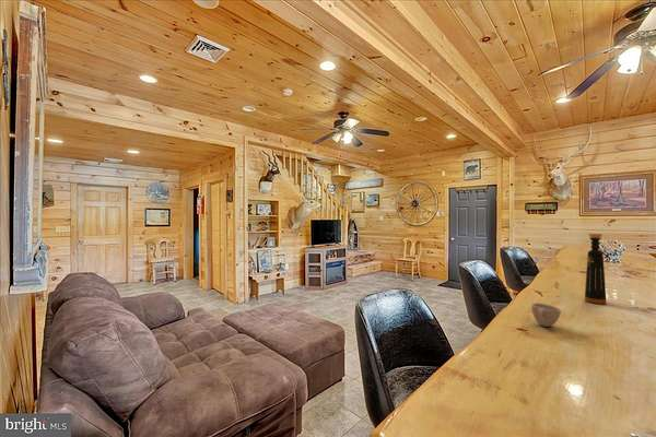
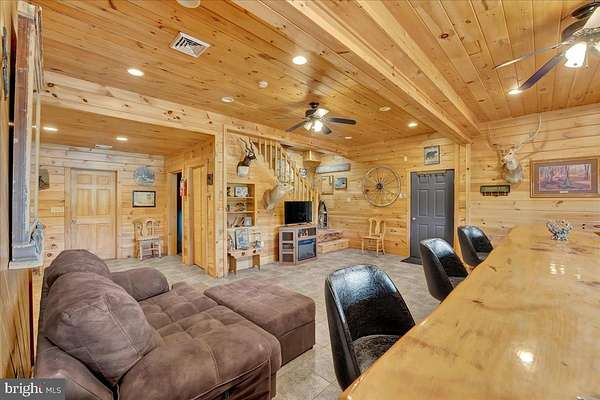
- cup [530,302,562,328]
- bottle [584,233,607,305]
